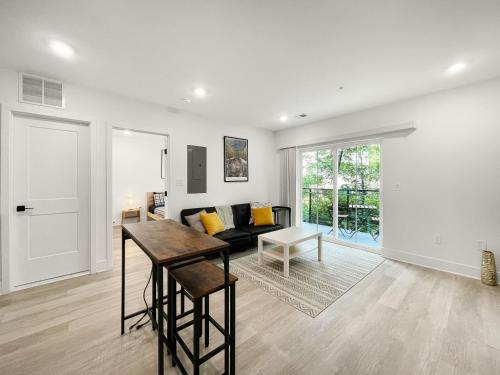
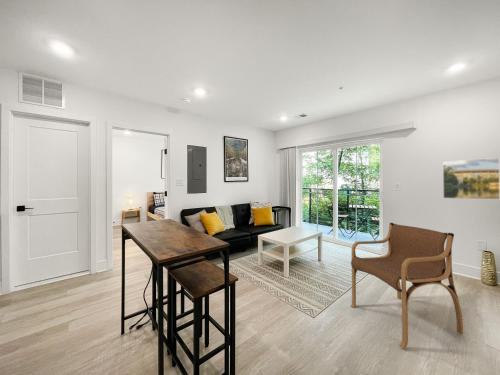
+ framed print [442,157,500,200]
+ armchair [350,222,464,349]
